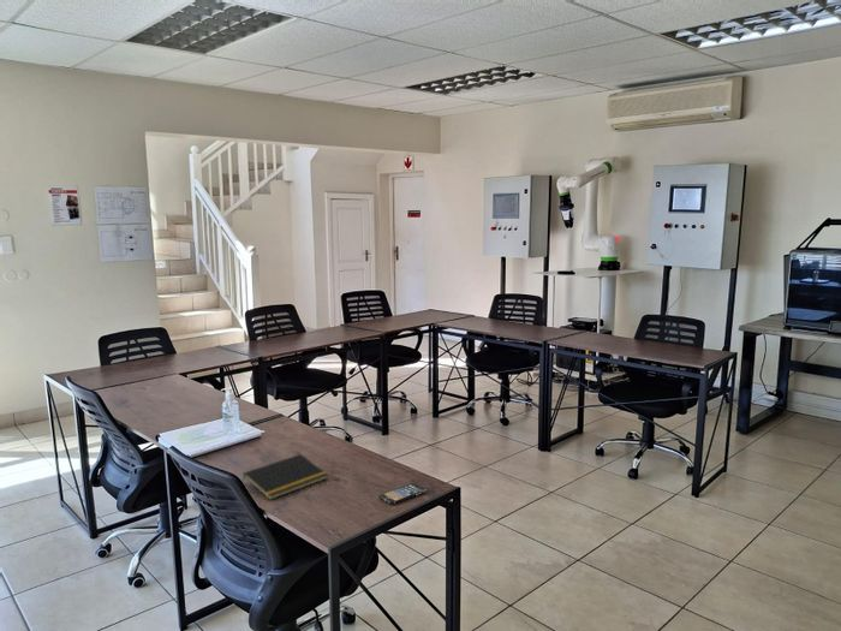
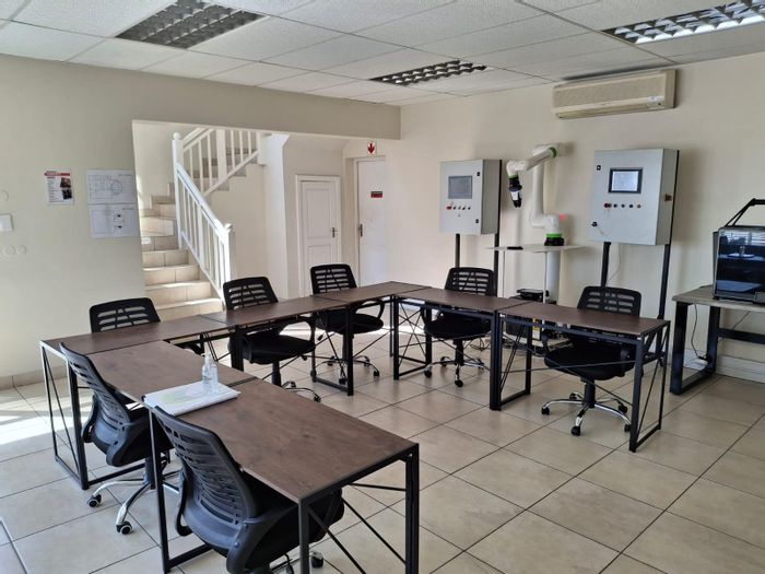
- smartphone [378,482,428,505]
- notepad [241,453,329,501]
